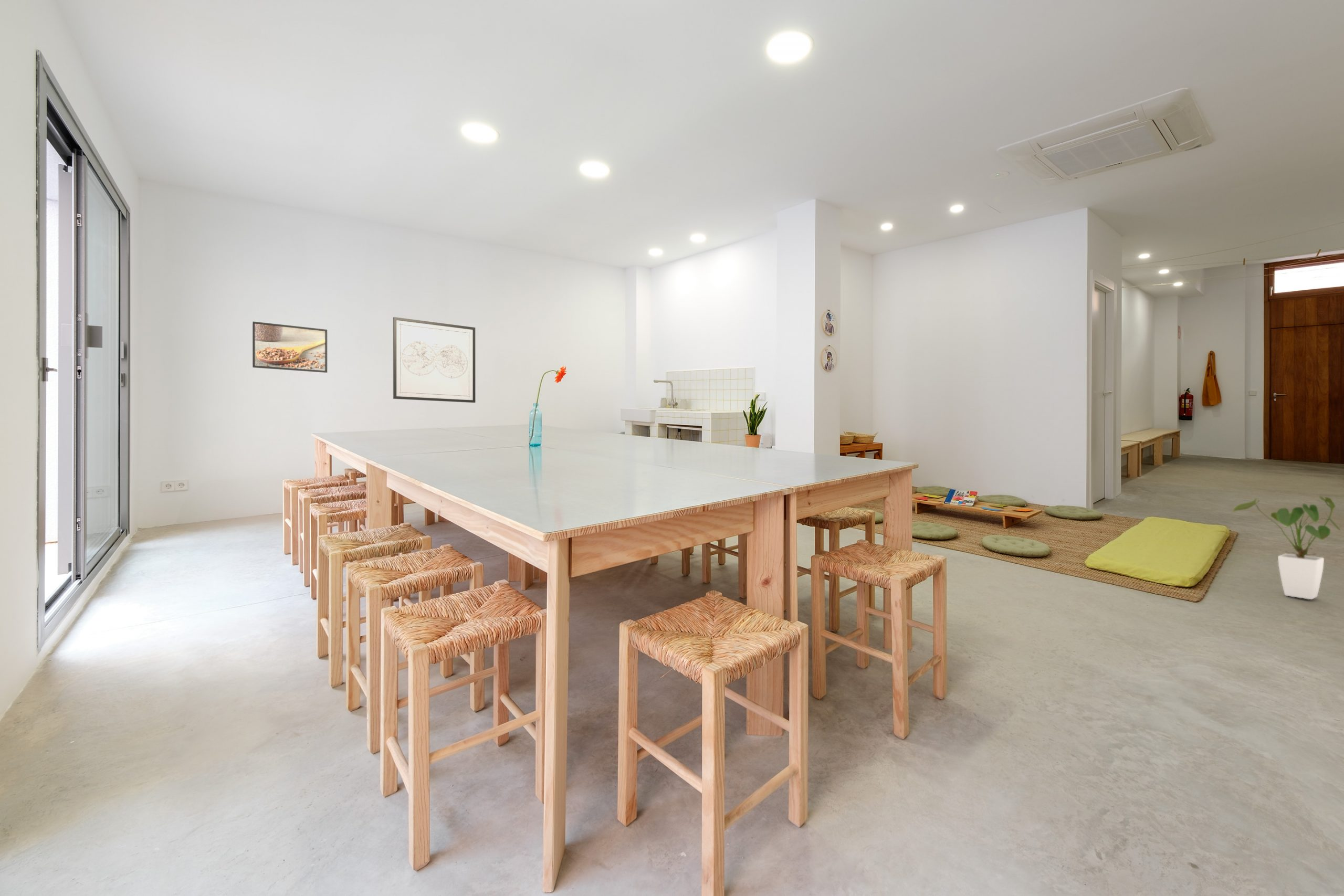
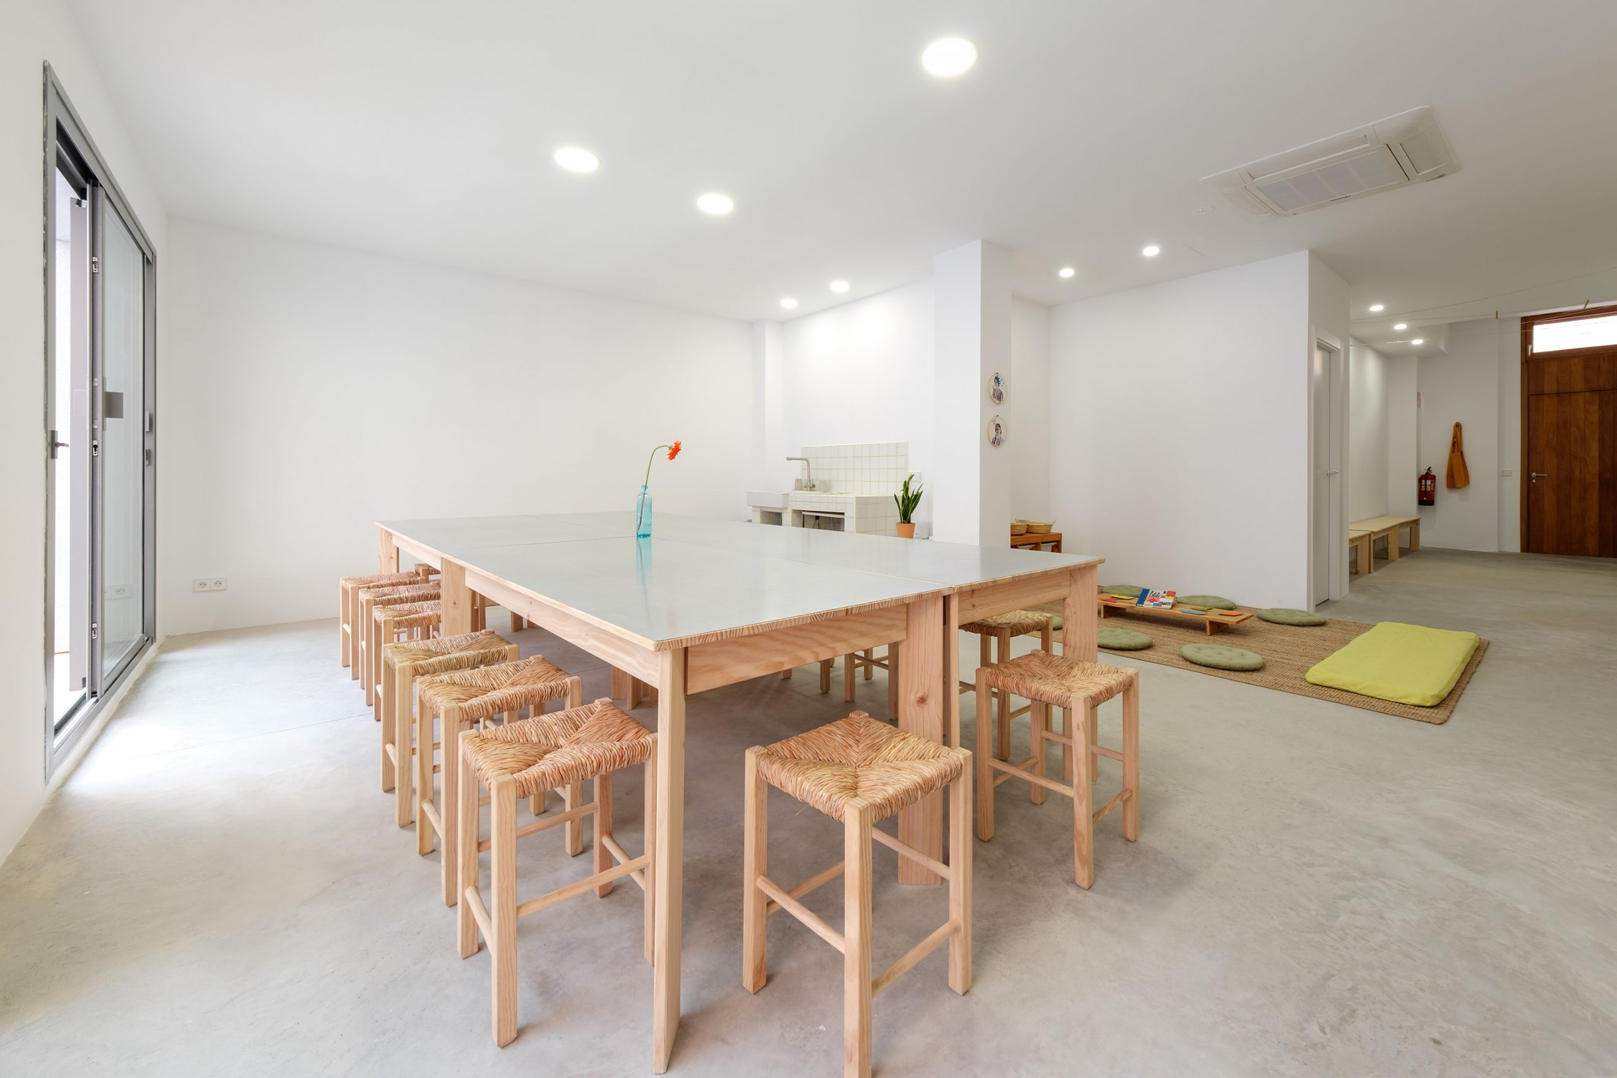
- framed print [252,321,328,373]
- wall art [393,317,476,403]
- house plant [1231,496,1343,600]
